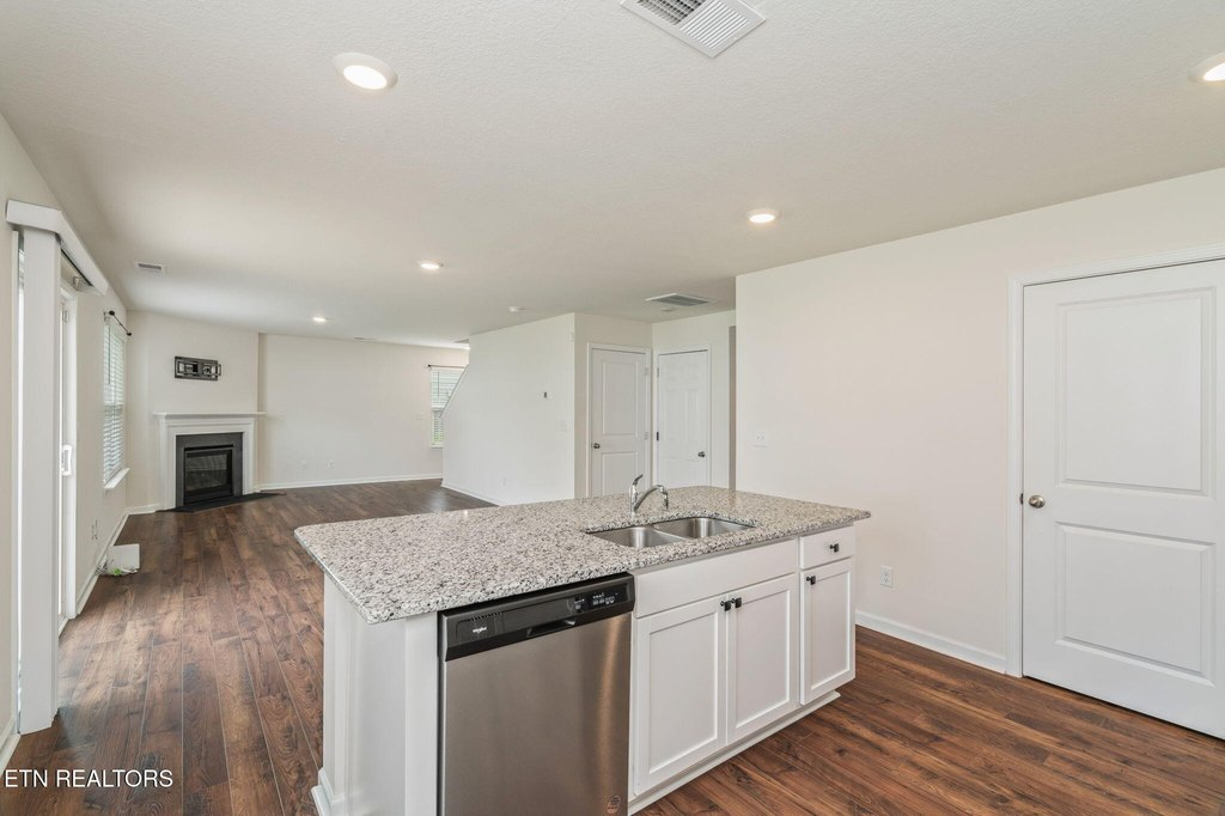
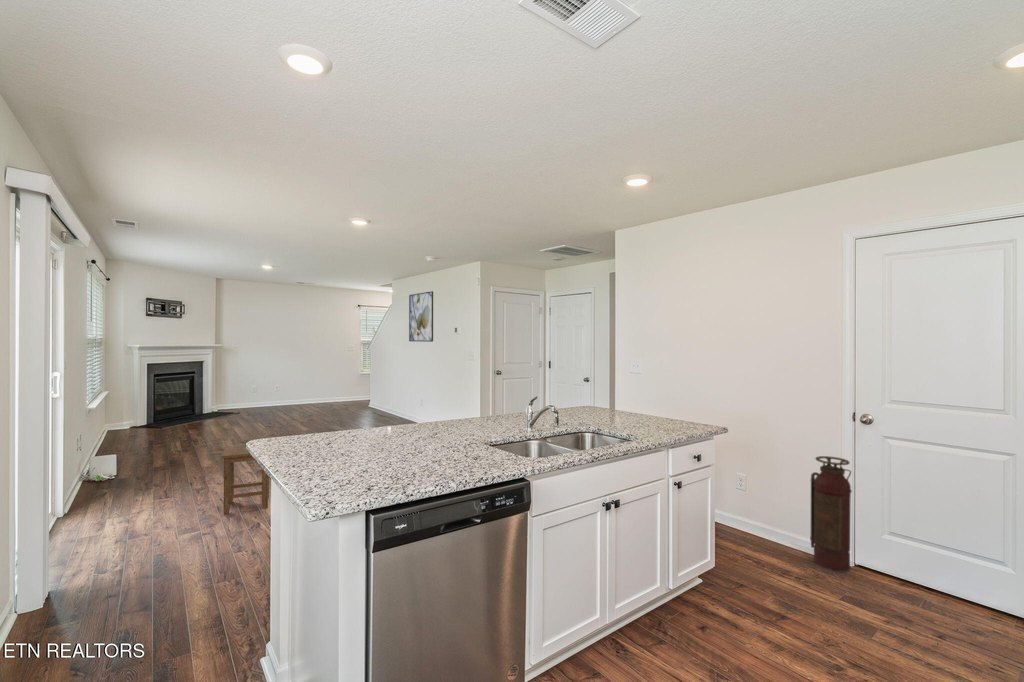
+ fire extinguisher [809,455,853,573]
+ stool [220,445,270,515]
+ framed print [408,290,434,343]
